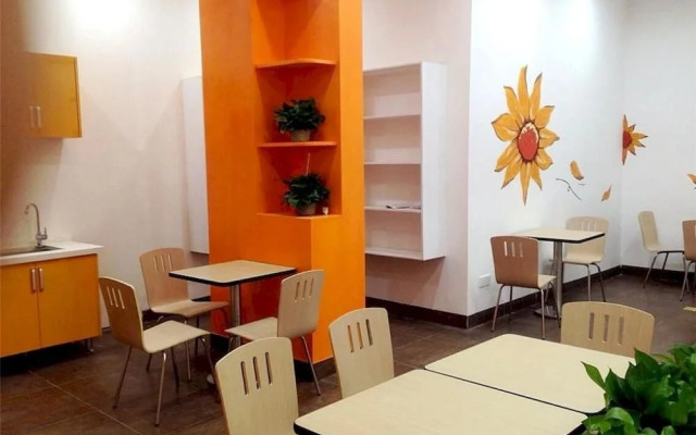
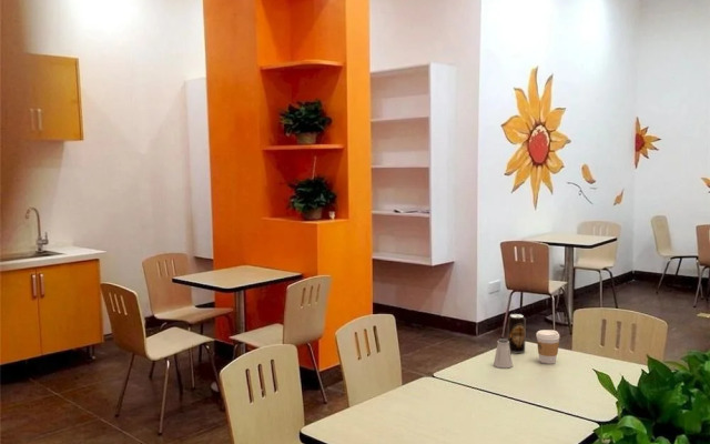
+ beverage can [507,313,527,354]
+ saltshaker [493,337,514,370]
+ coffee cup [535,329,560,365]
